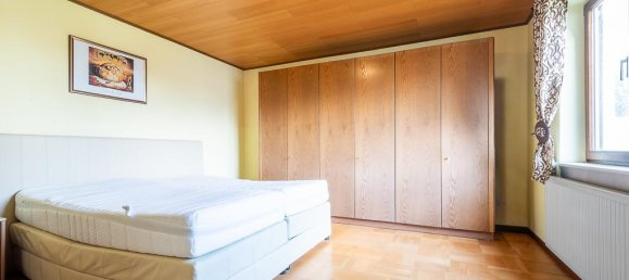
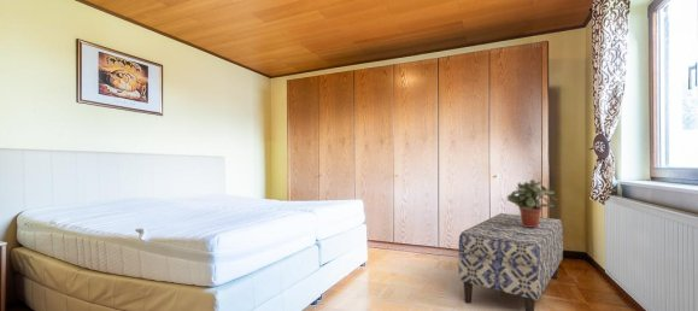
+ potted plant [505,178,558,227]
+ bench [457,212,564,311]
